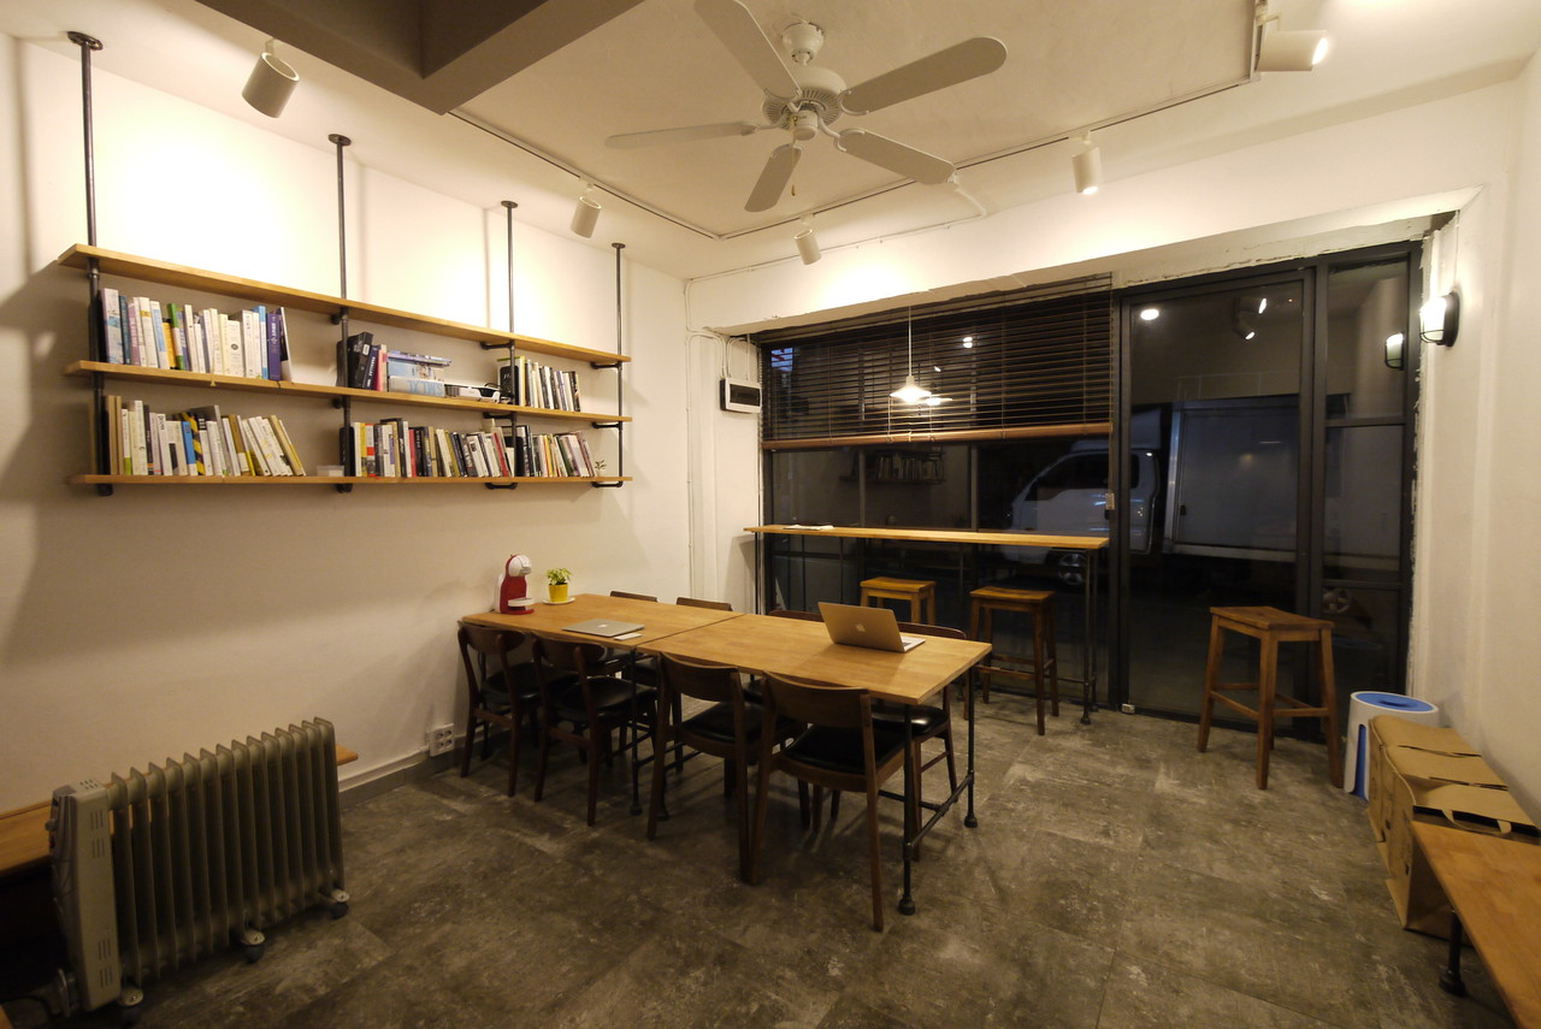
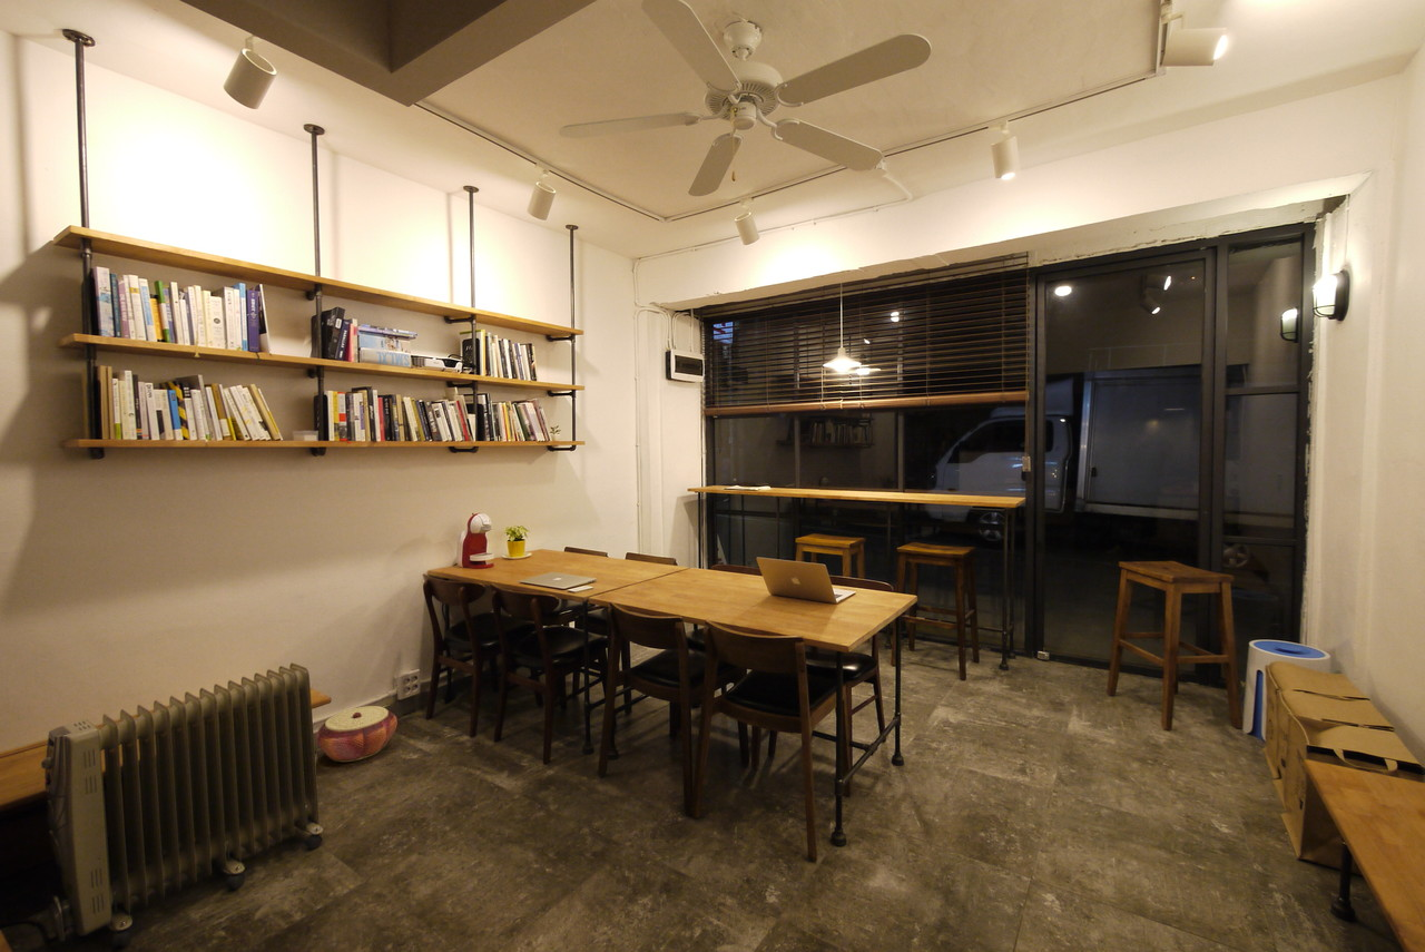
+ woven basket [315,705,399,763]
